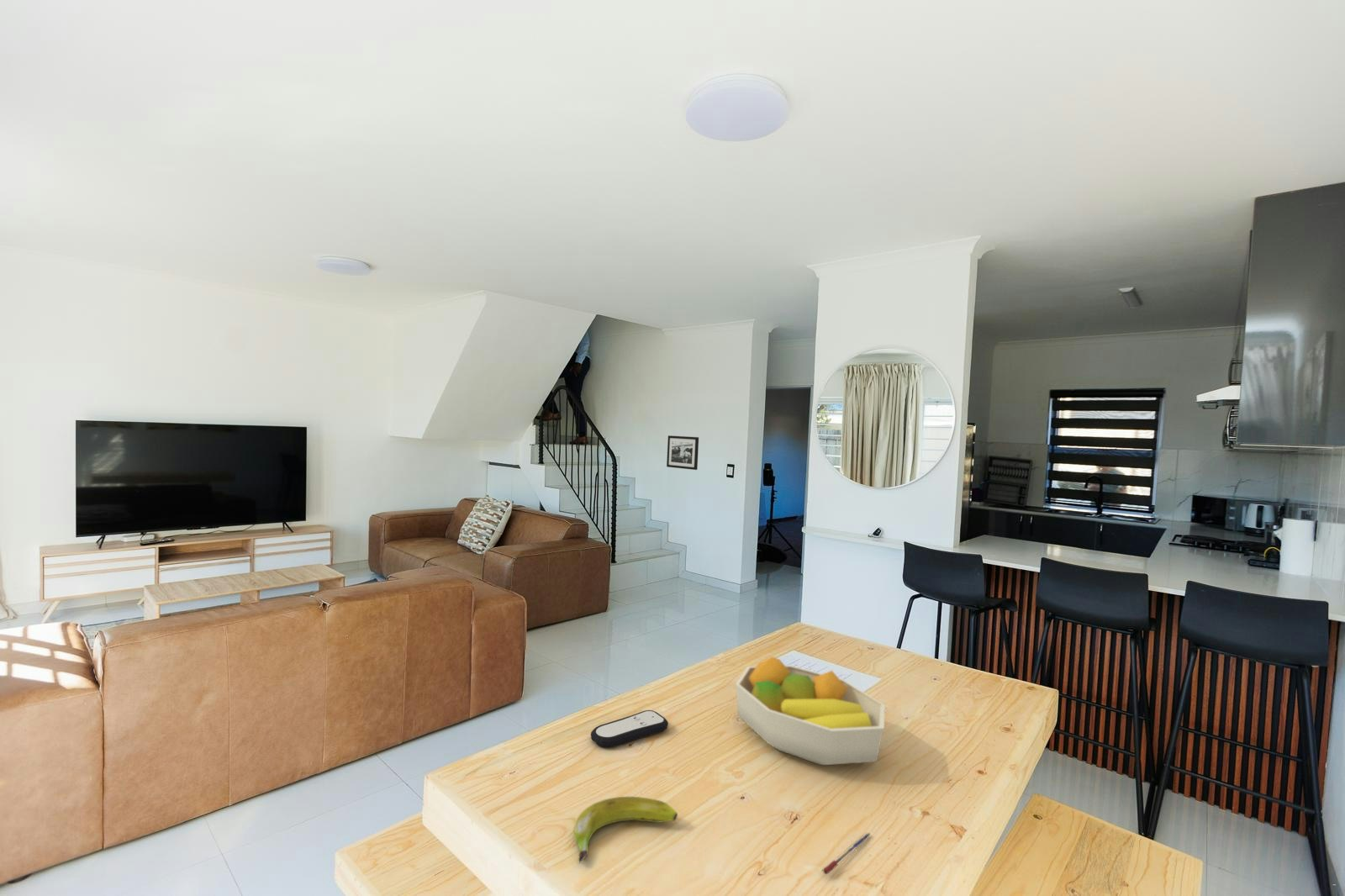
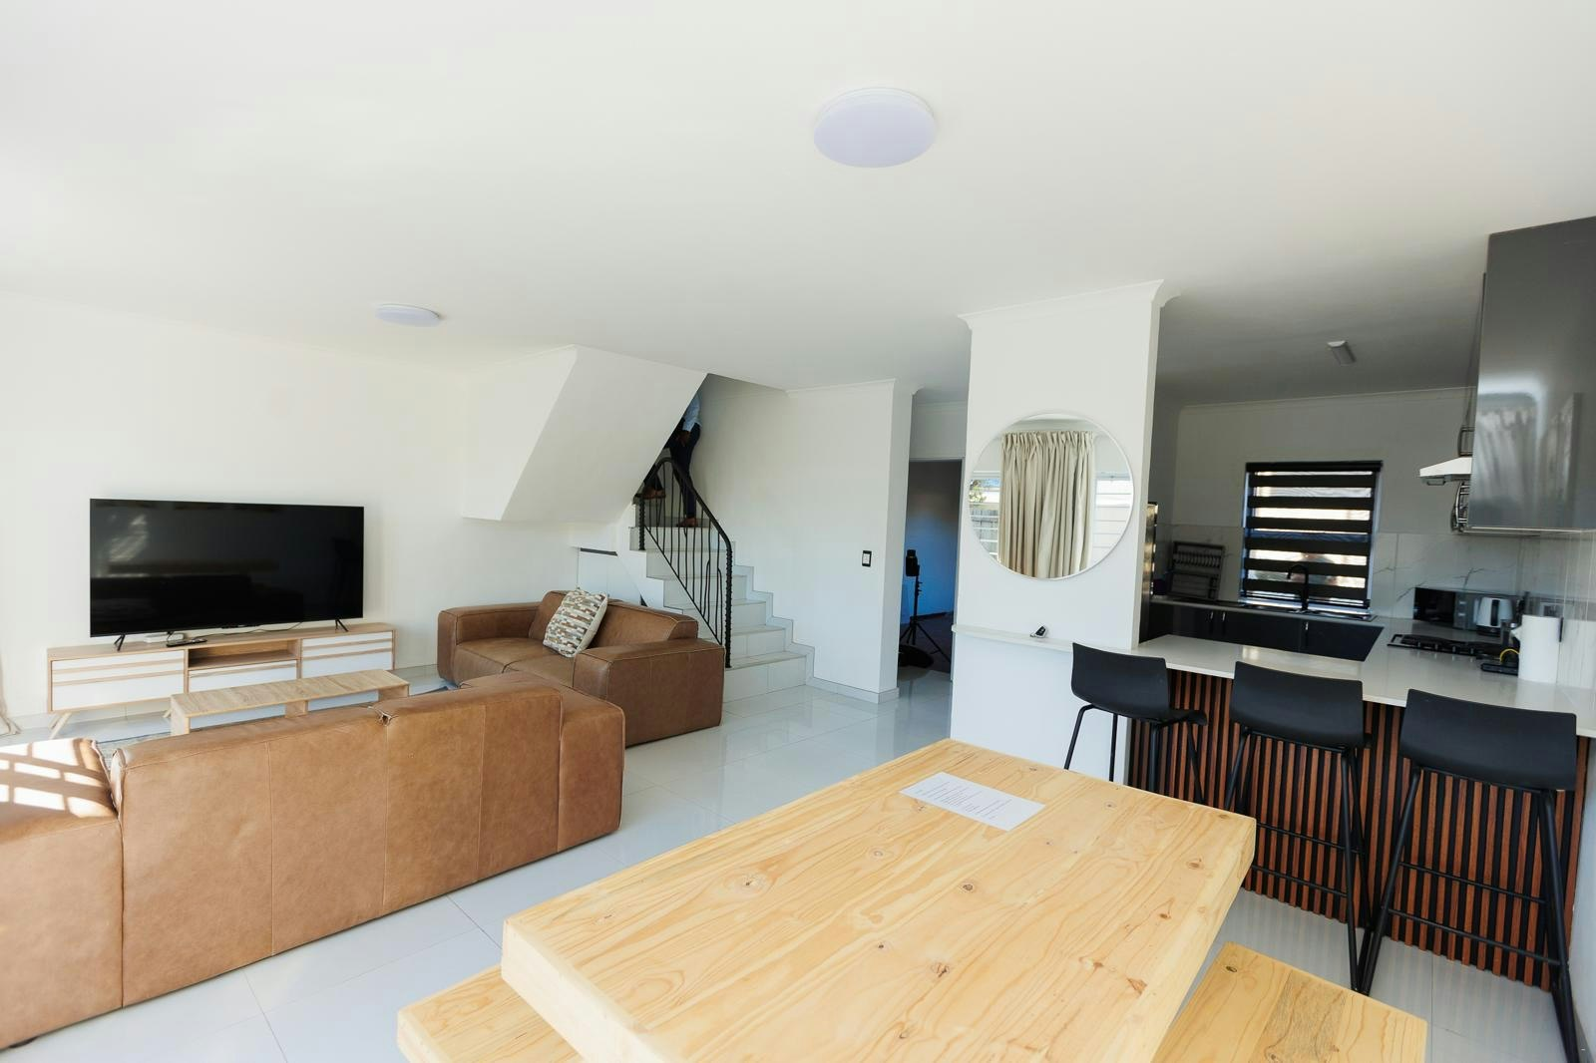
- pen [821,832,873,875]
- picture frame [666,435,699,471]
- remote control [590,709,669,748]
- fruit bowl [735,656,886,766]
- banana [572,796,678,863]
